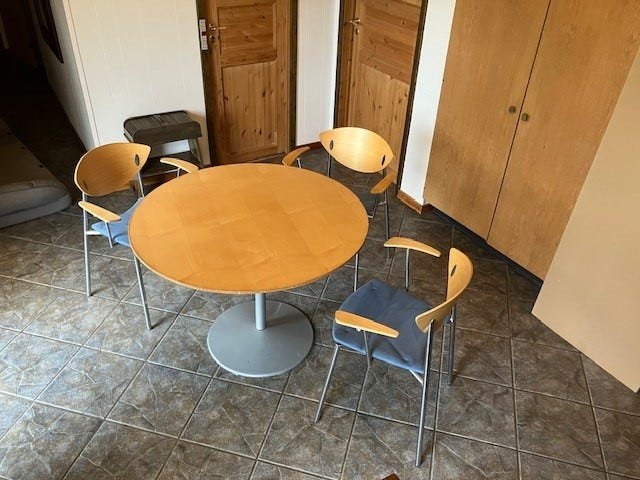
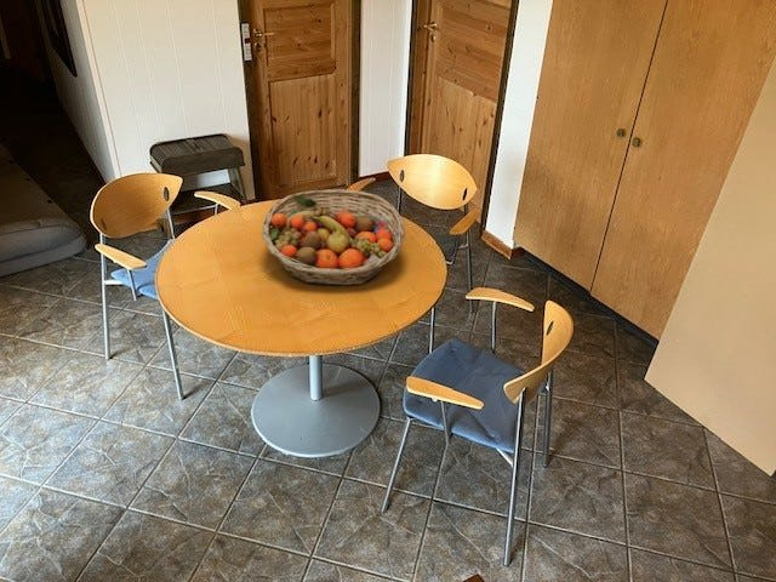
+ fruit basket [261,188,406,286]
